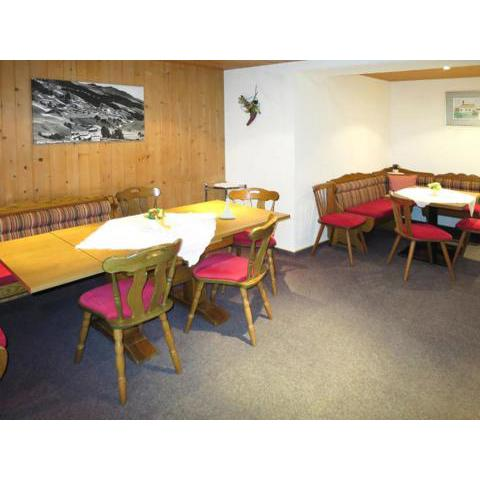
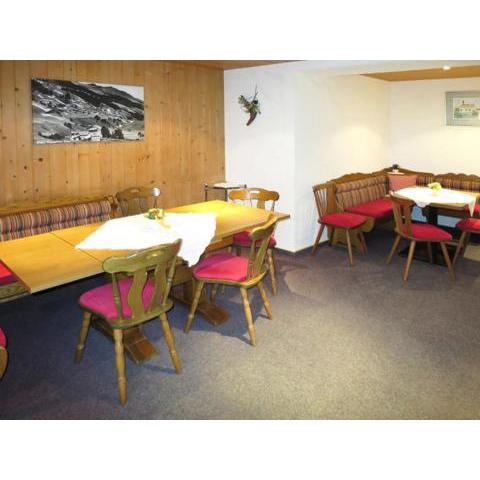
- candle holder [218,195,237,219]
